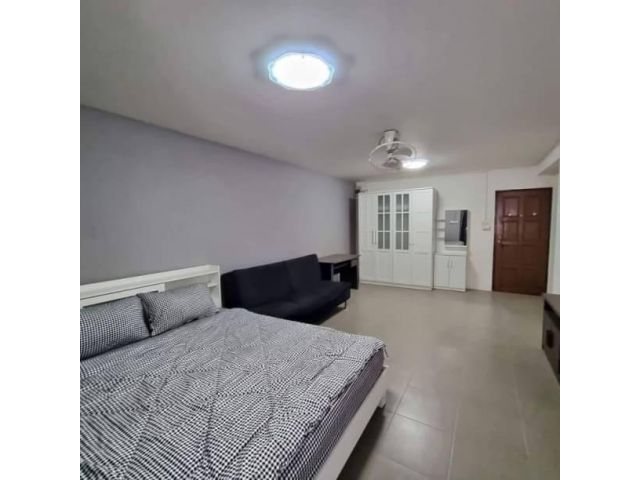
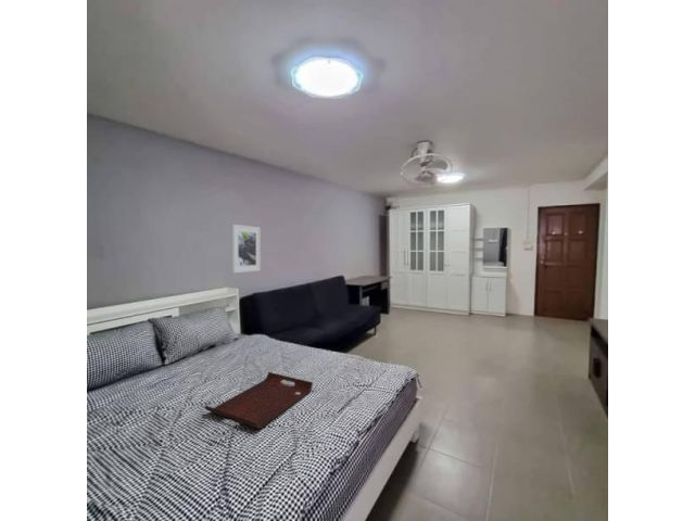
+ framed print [231,224,262,275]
+ serving tray [204,371,314,430]
